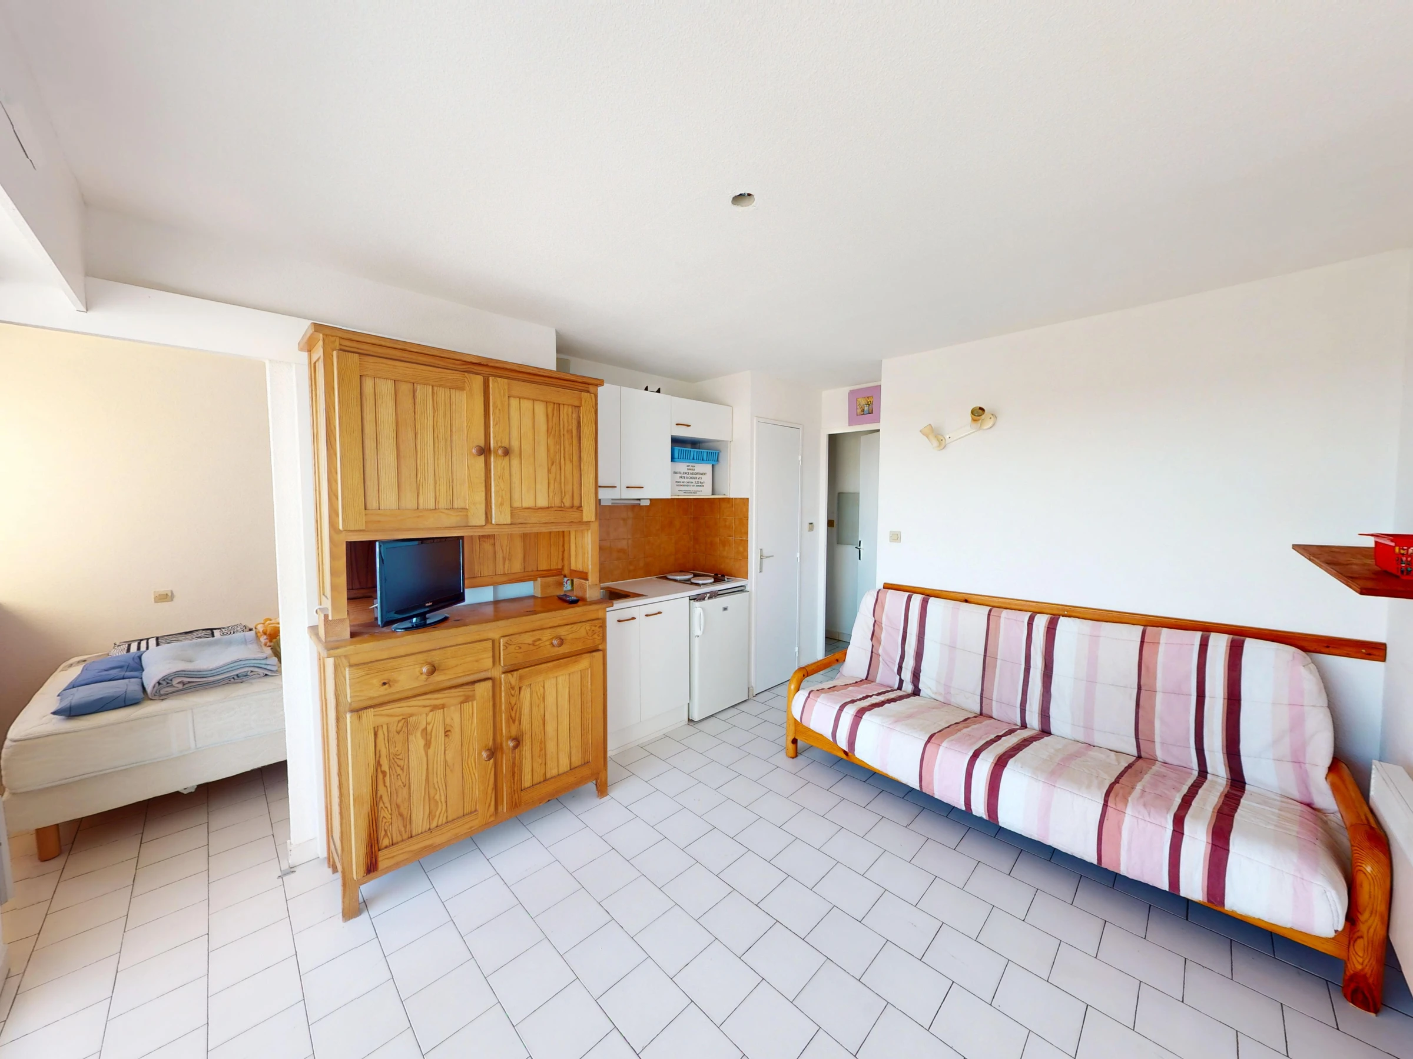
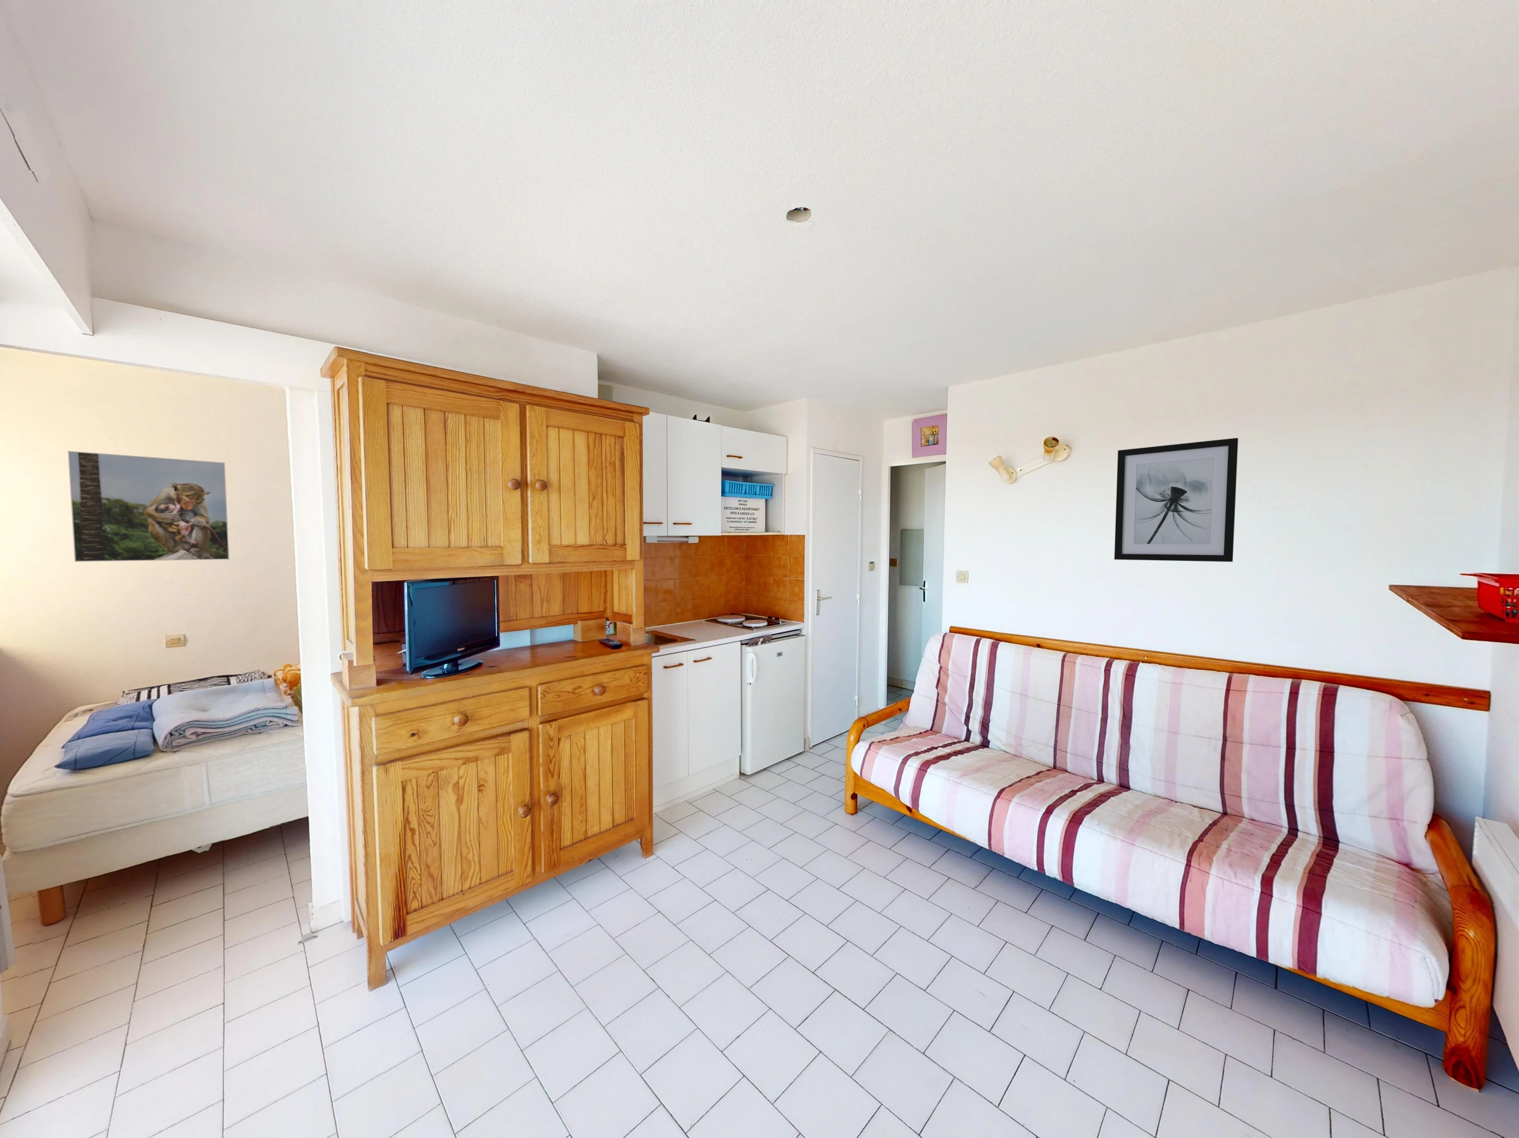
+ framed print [67,451,230,563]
+ wall art [1114,438,1239,563]
